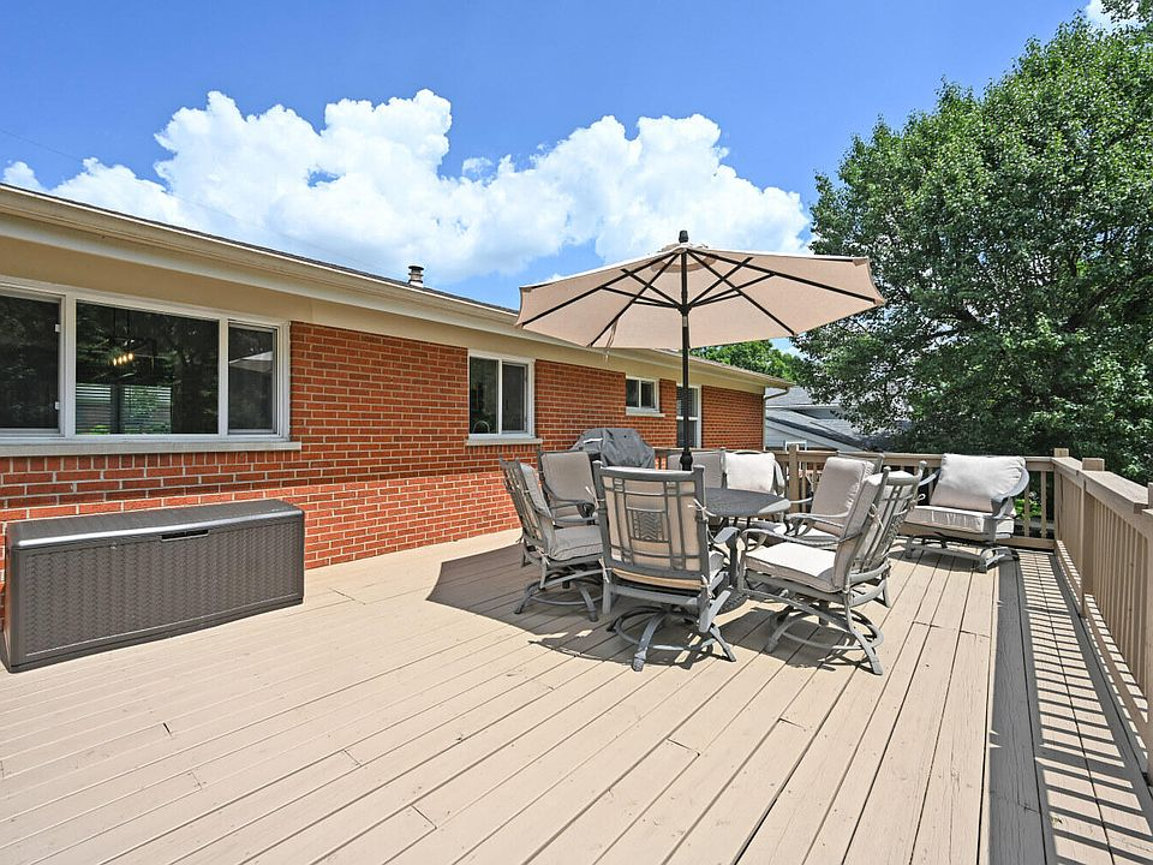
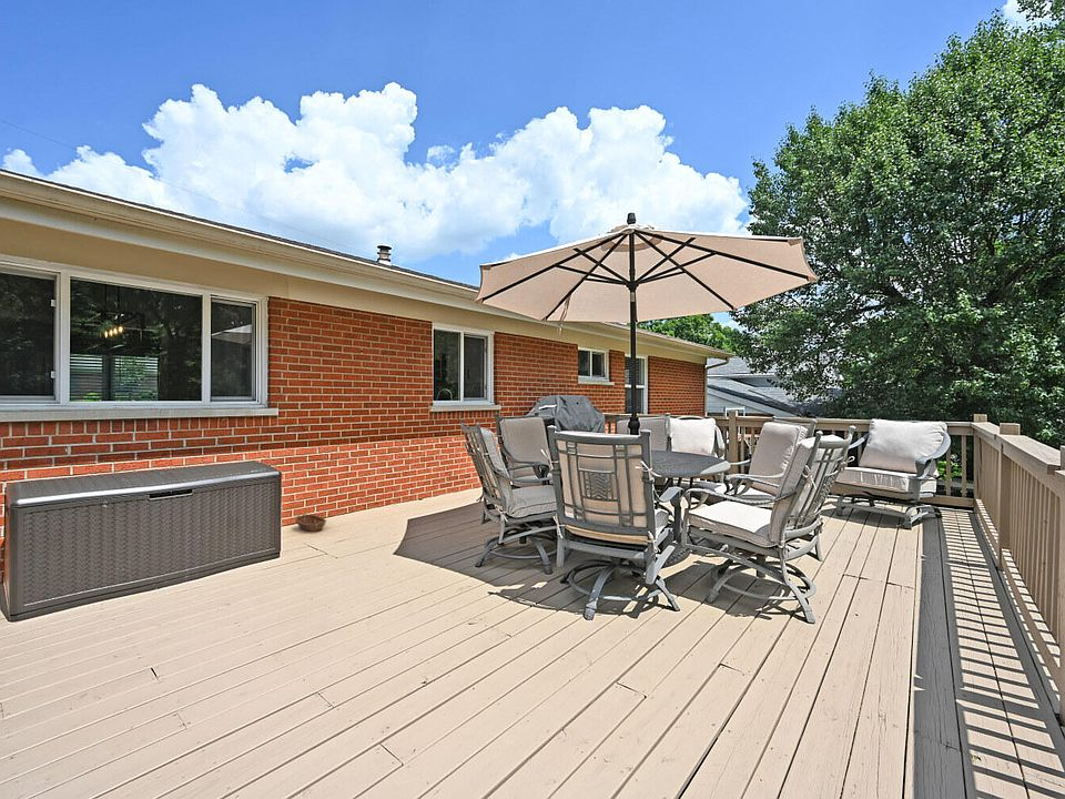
+ basket [294,513,327,533]
